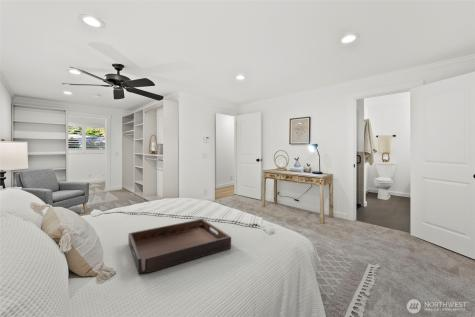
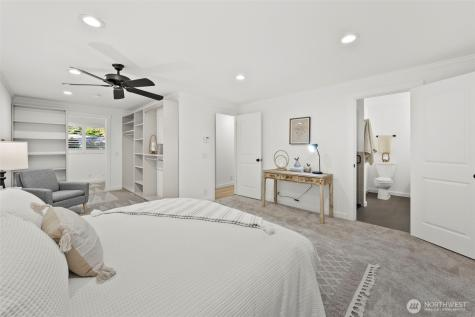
- serving tray [127,218,232,275]
